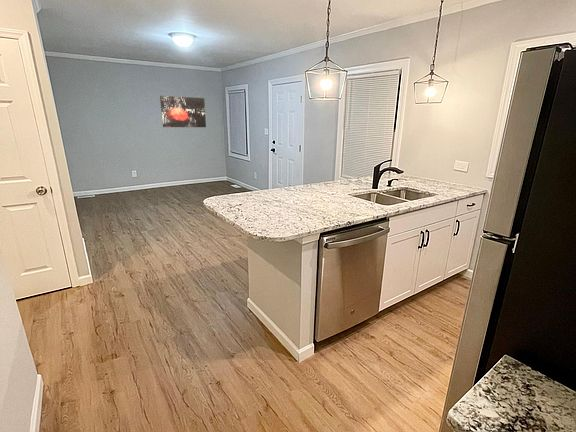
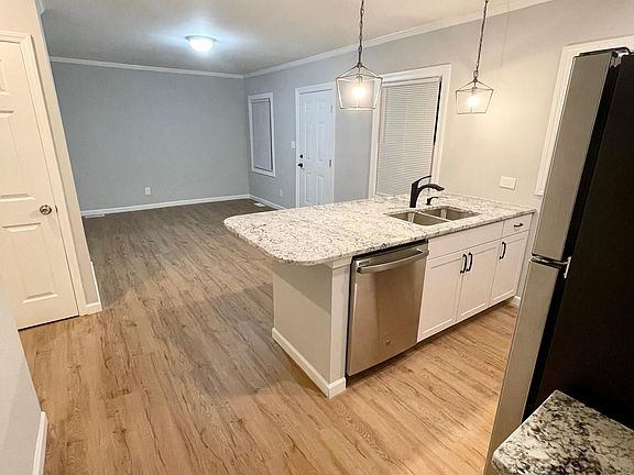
- wall art [159,95,207,128]
